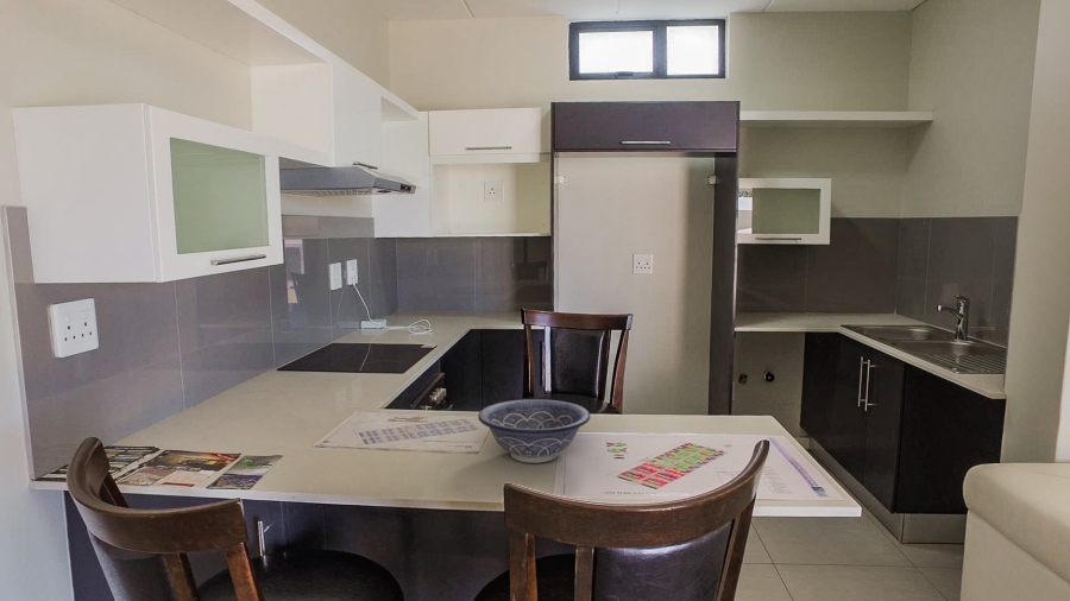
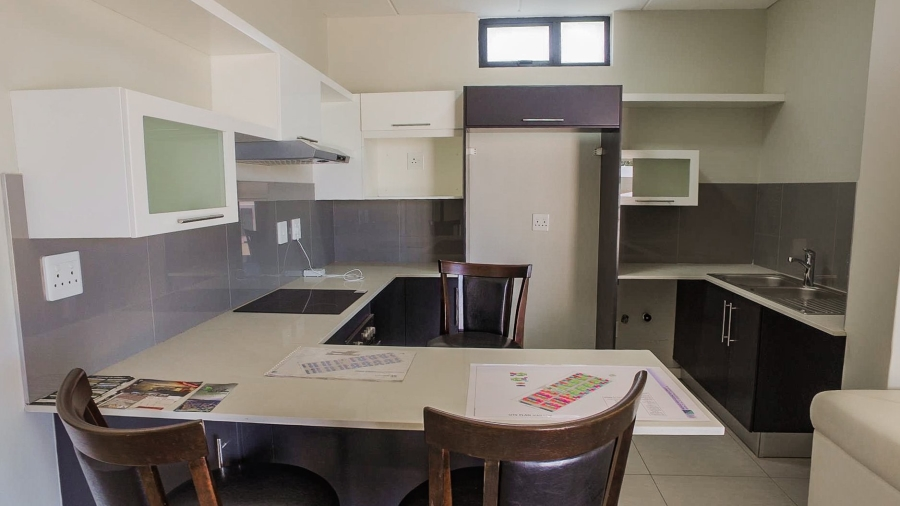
- decorative bowl [477,398,591,464]
